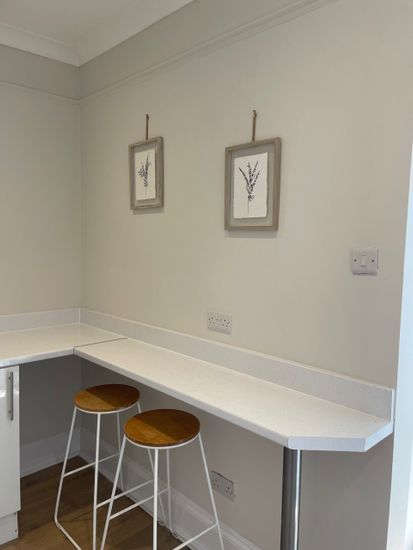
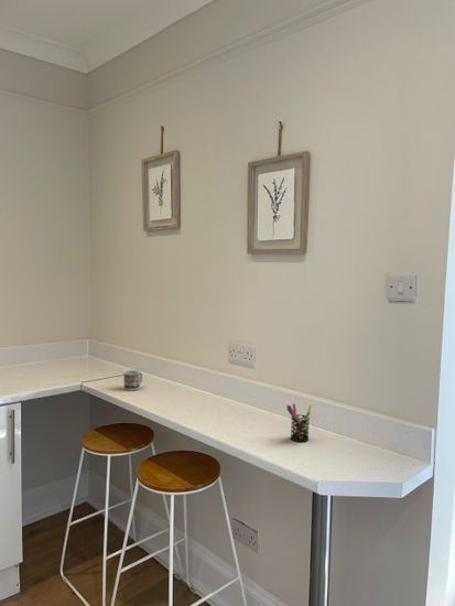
+ cup [122,369,143,392]
+ pen holder [285,402,313,443]
